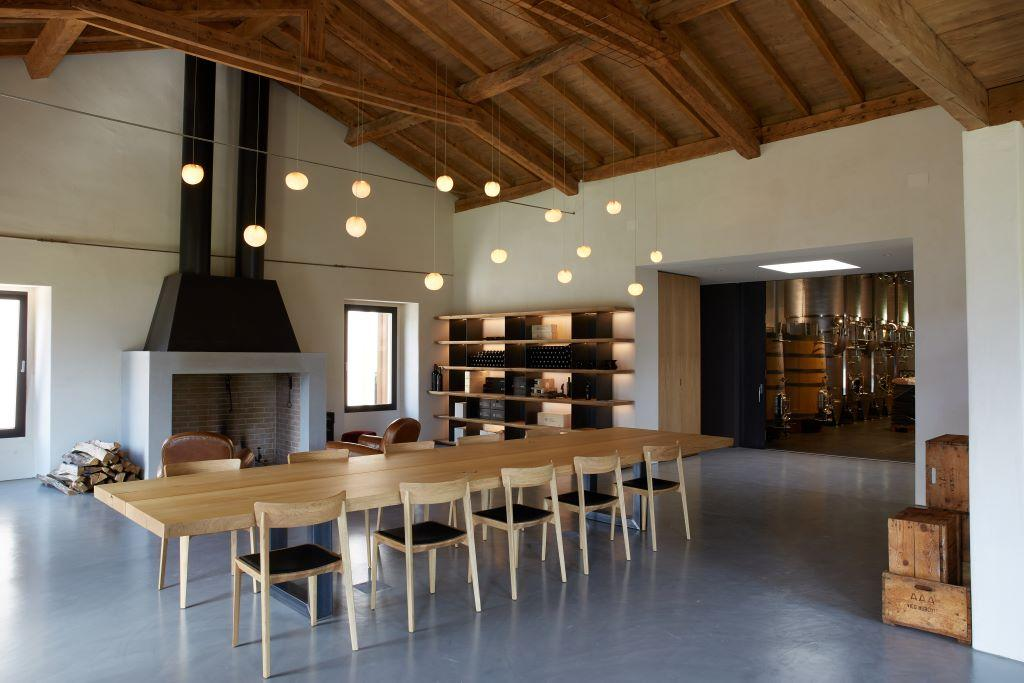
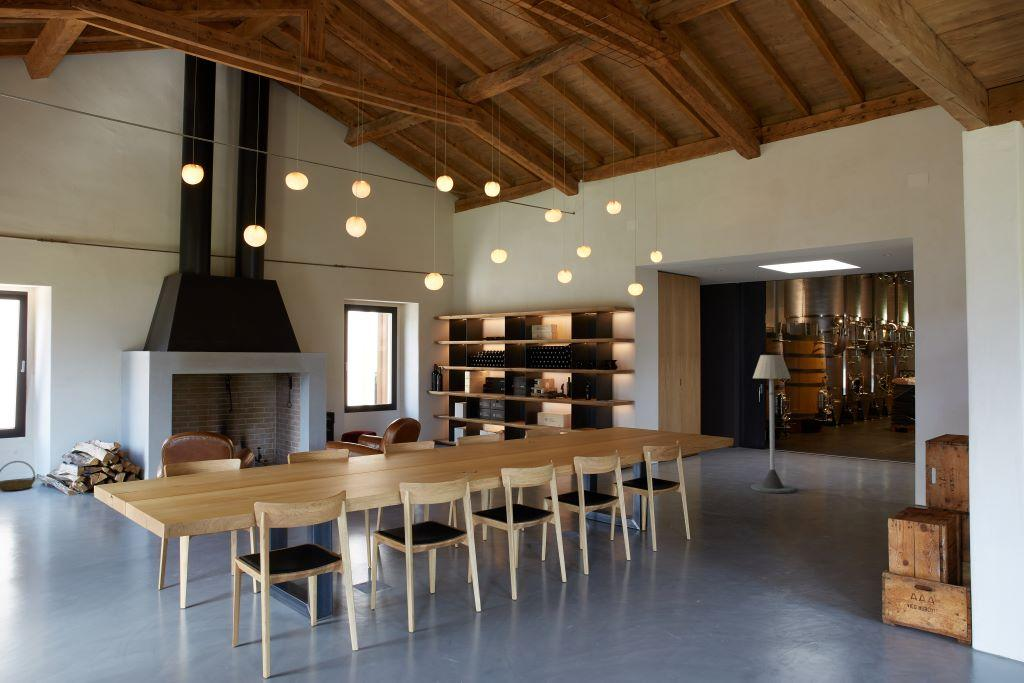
+ floor lamp [750,354,796,494]
+ basket [0,460,36,491]
